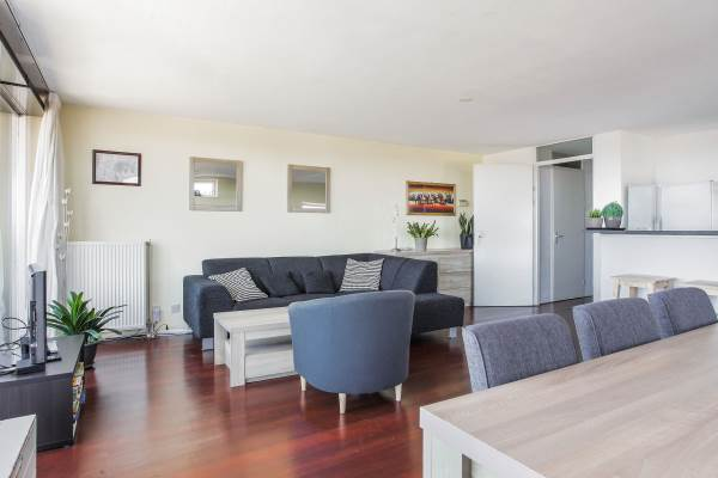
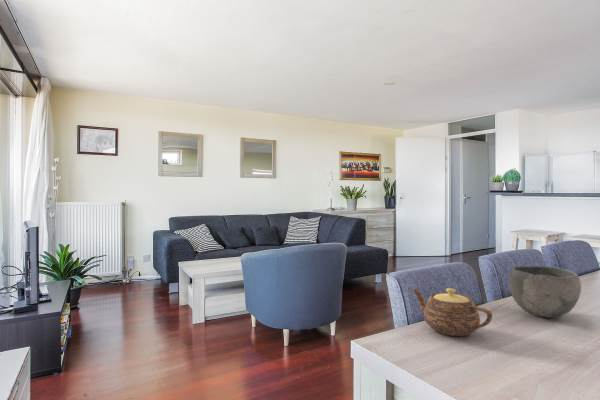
+ teapot [411,287,493,337]
+ bowl [508,265,582,319]
